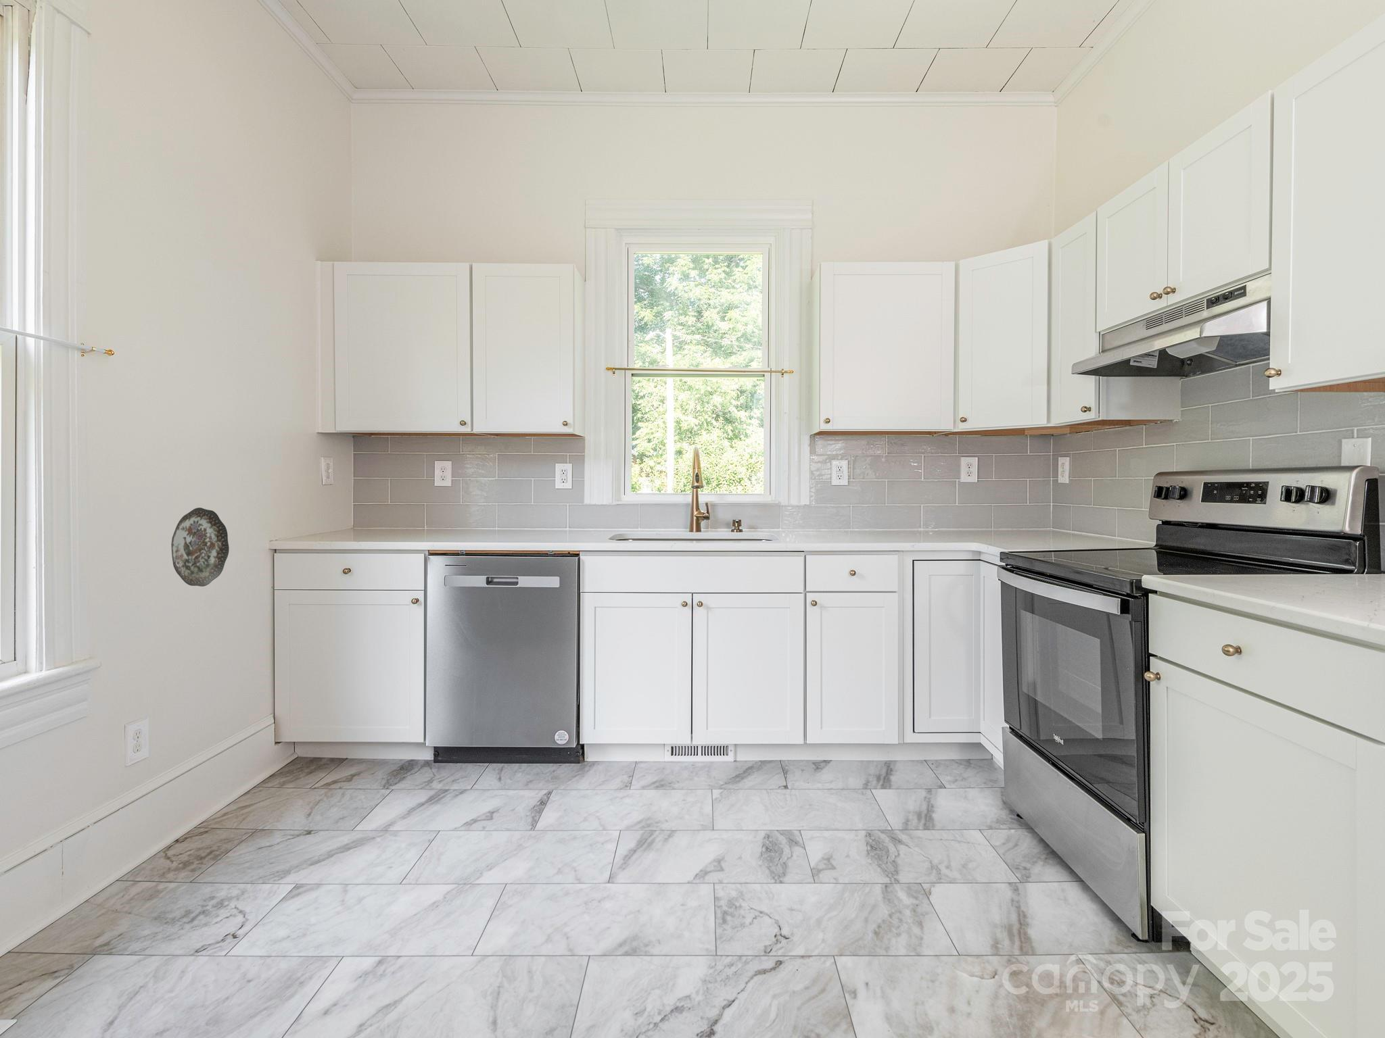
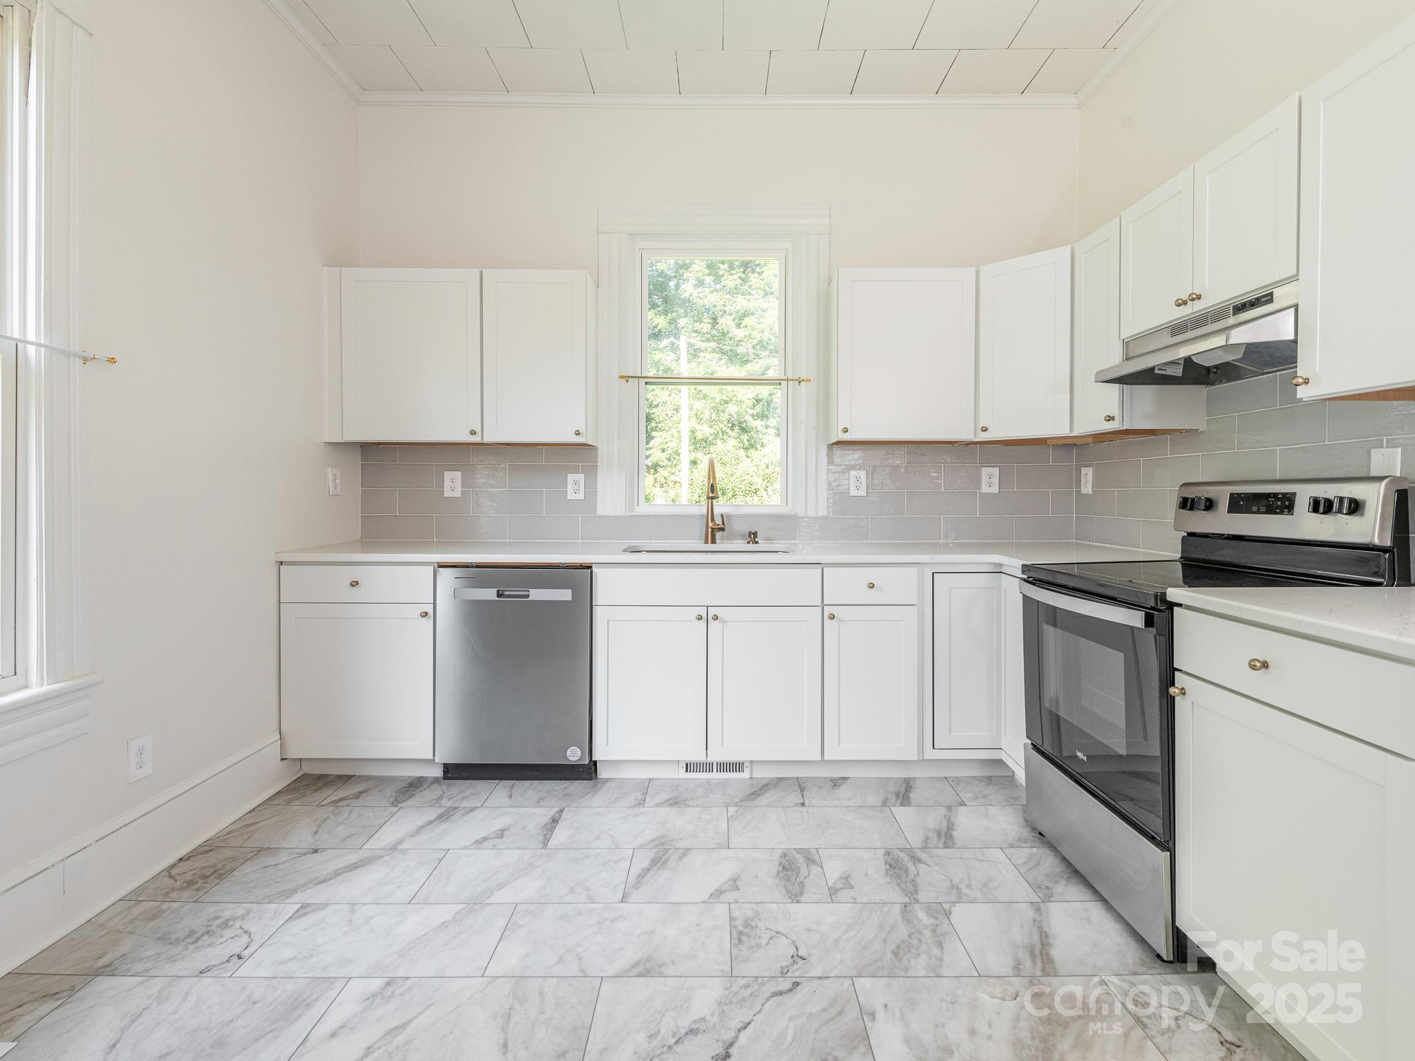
- decorative plate [170,507,230,588]
